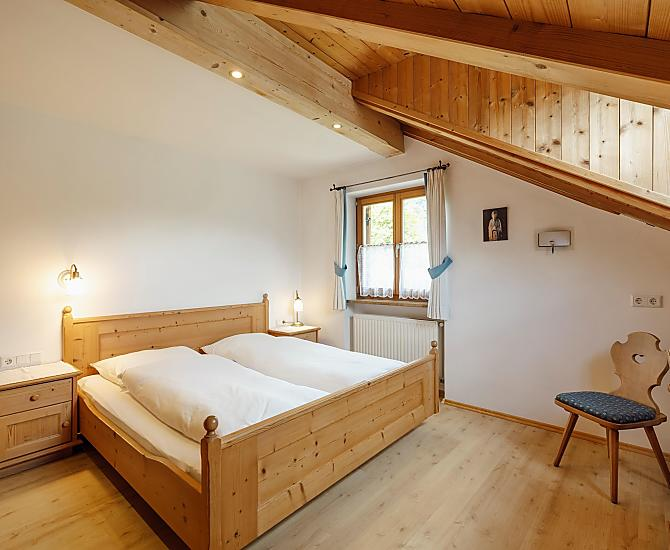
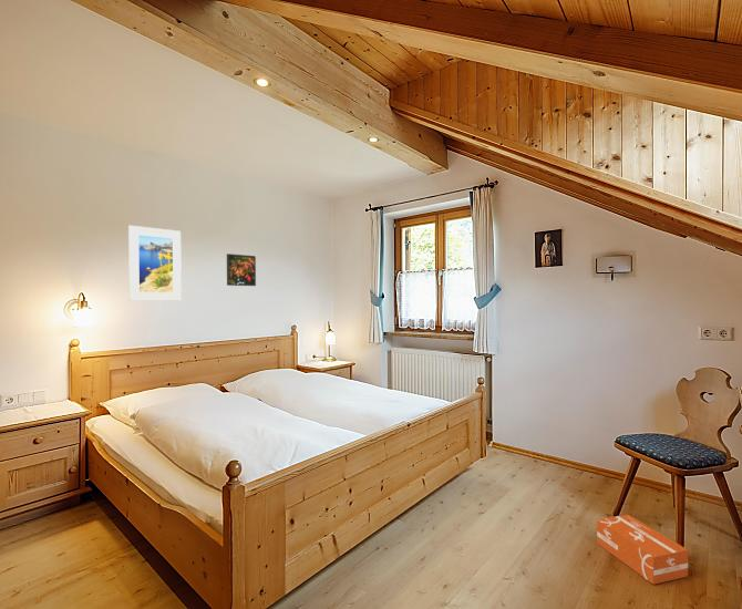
+ cardboard box [596,514,689,586]
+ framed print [226,252,257,287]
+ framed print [127,225,183,302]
